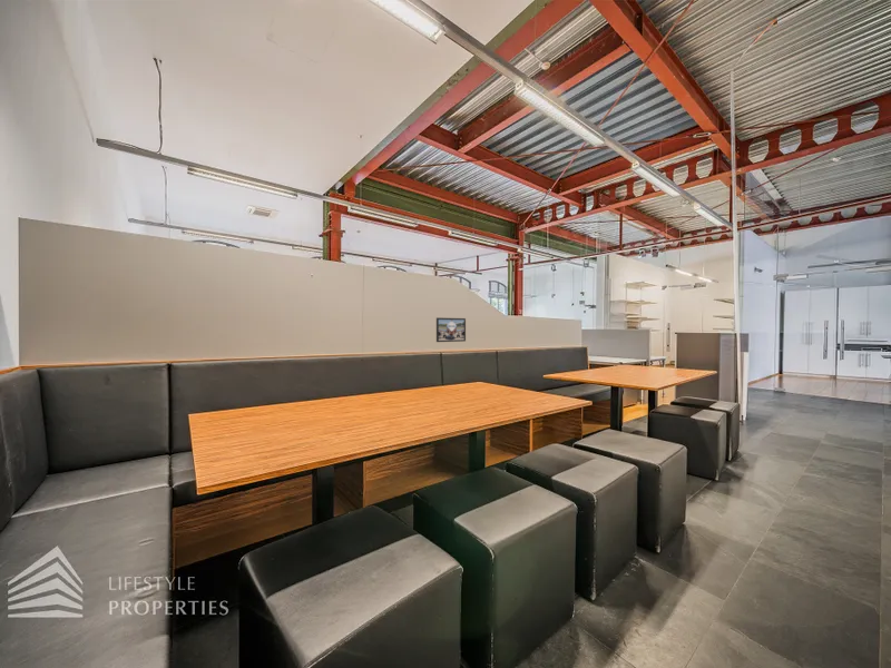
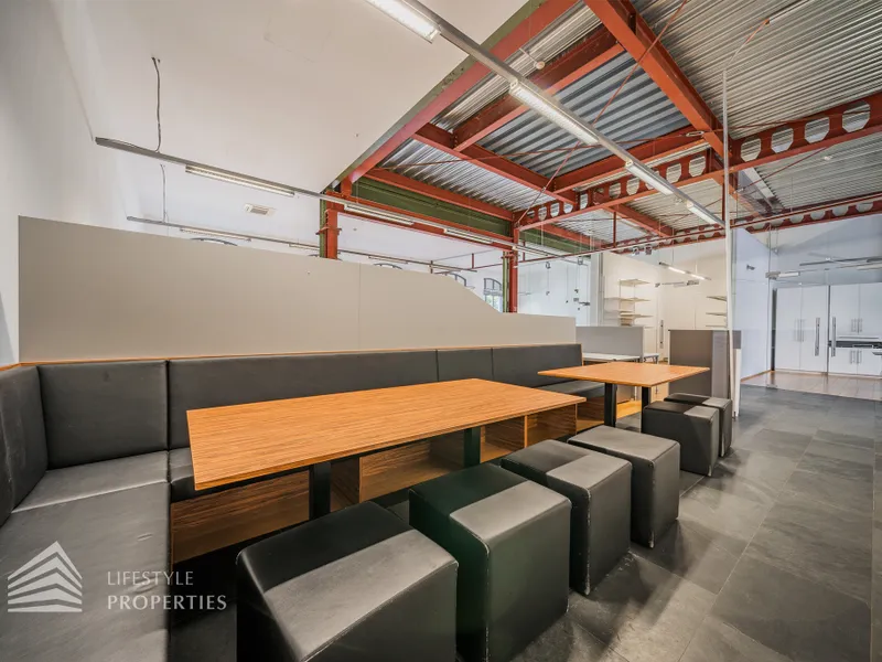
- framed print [435,316,467,343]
